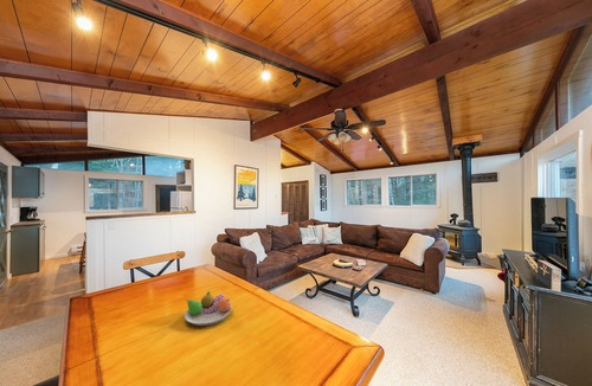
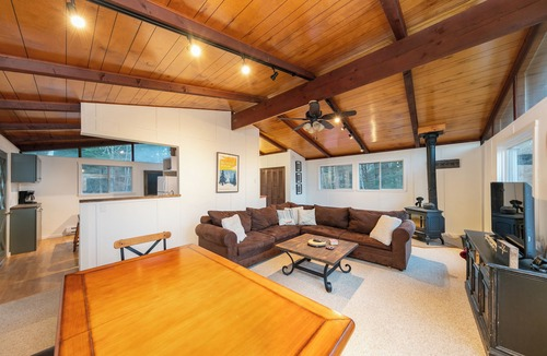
- fruit bowl [184,290,233,327]
